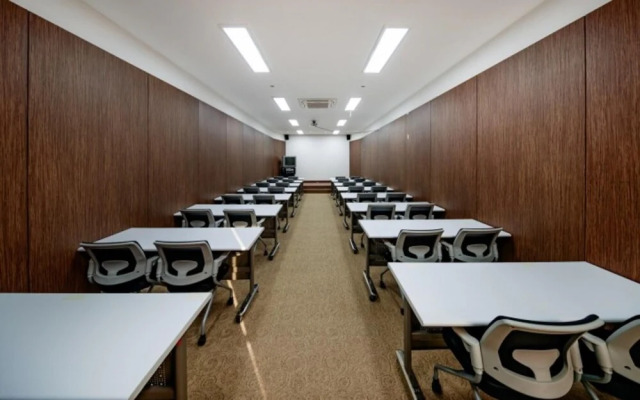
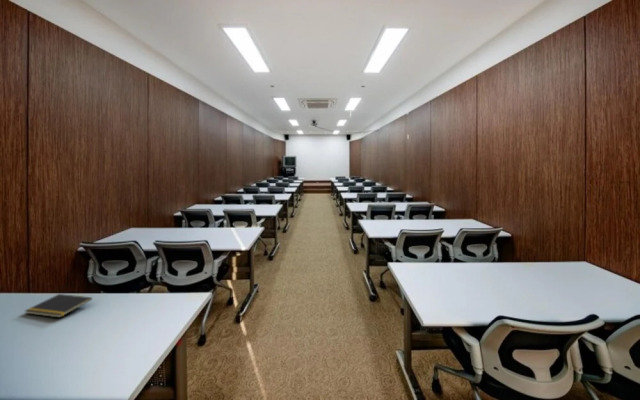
+ notepad [24,293,93,319]
